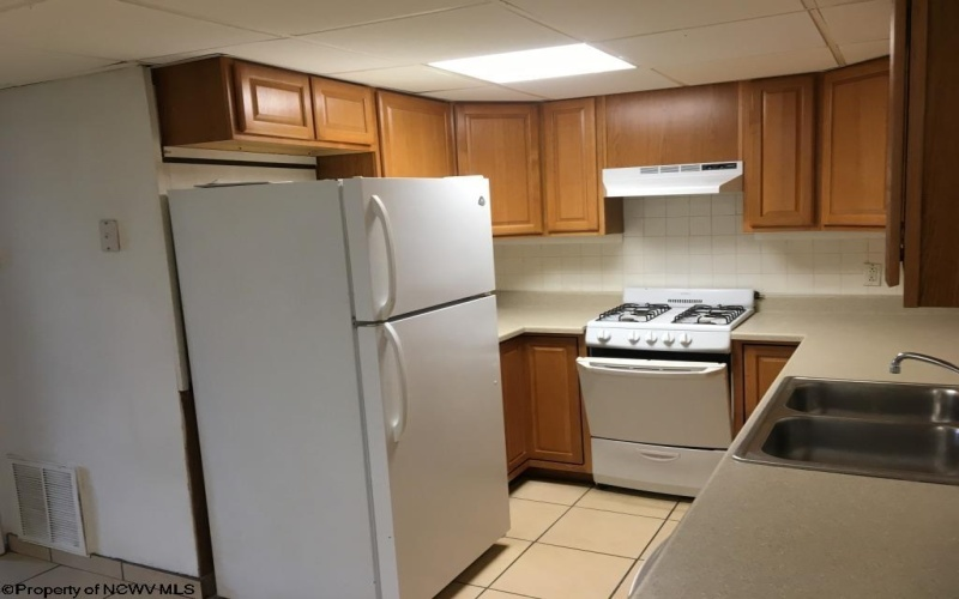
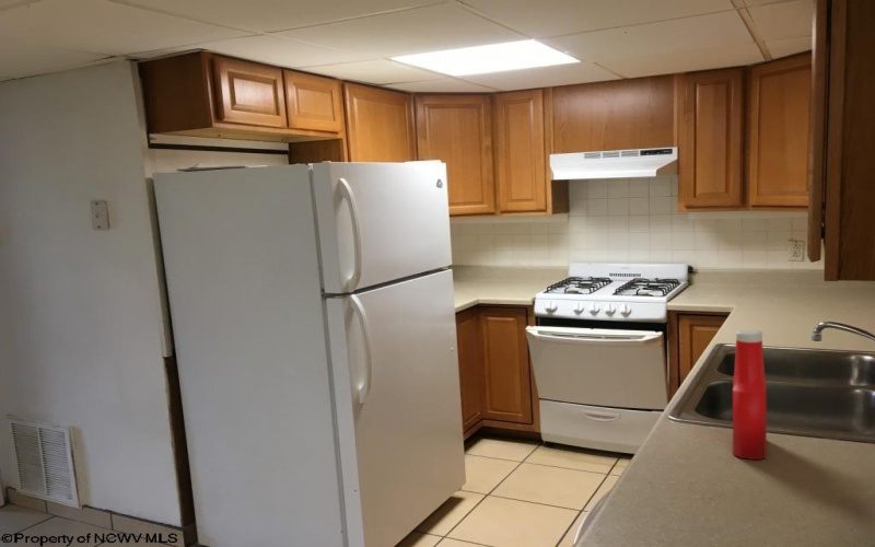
+ soap bottle [732,328,768,461]
